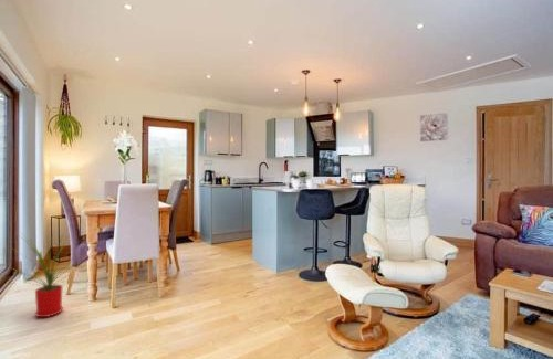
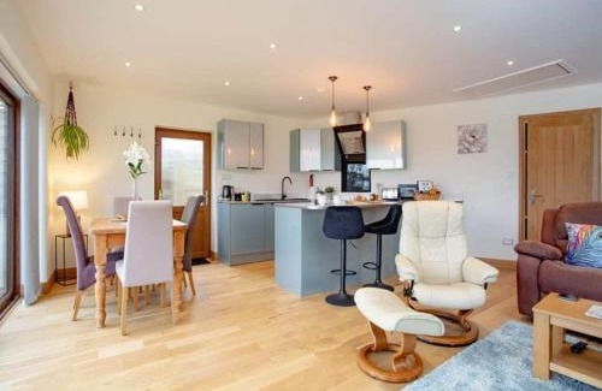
- house plant [8,230,84,318]
